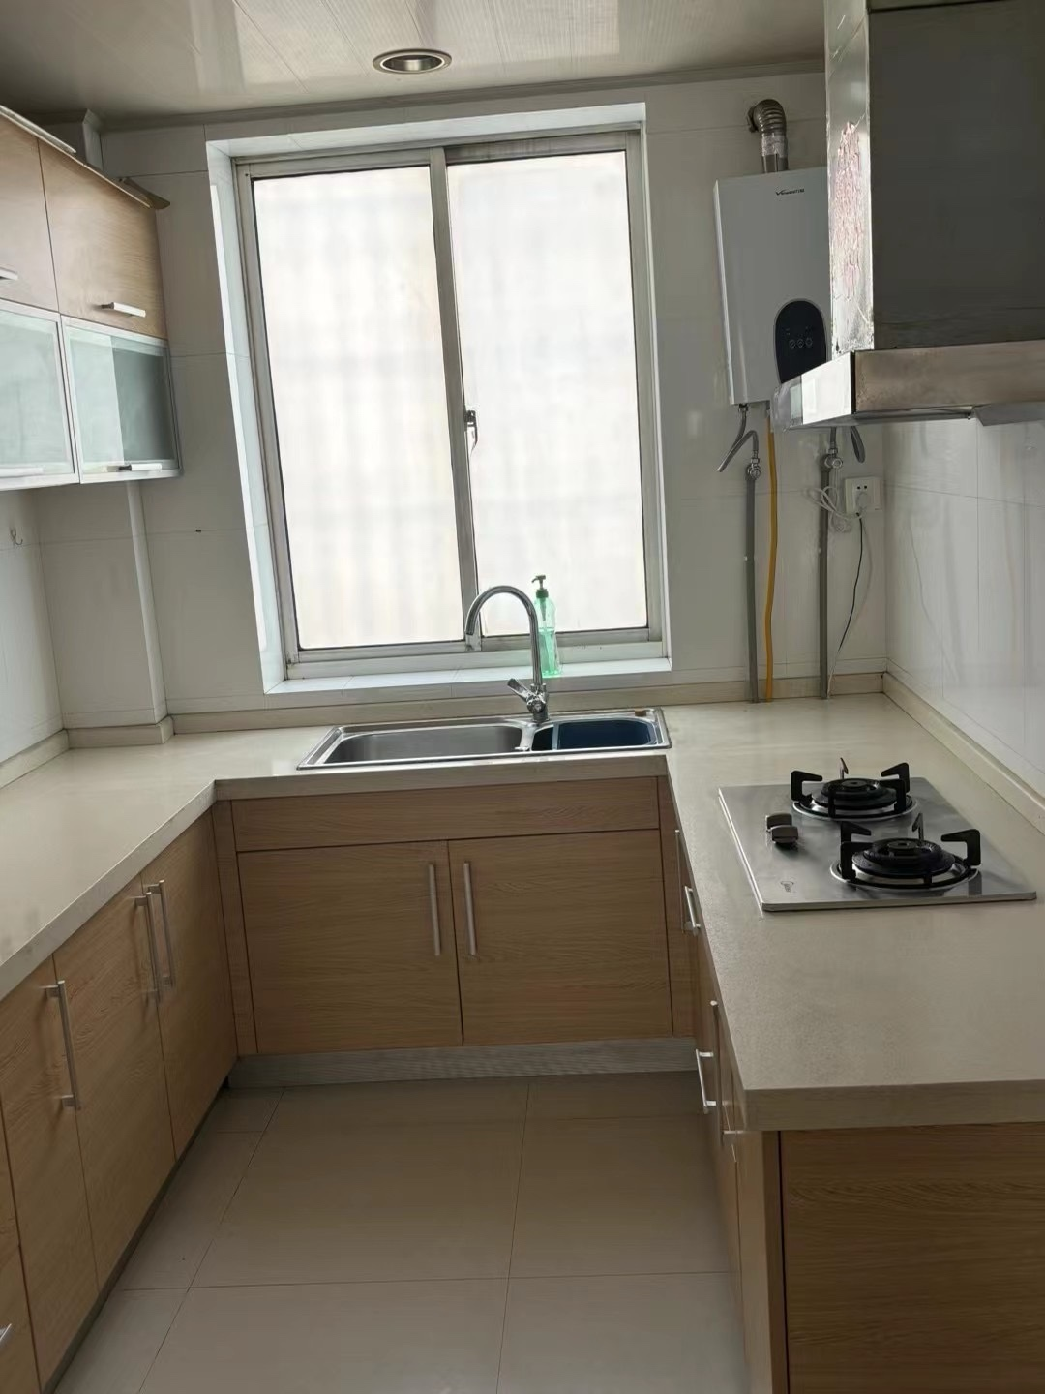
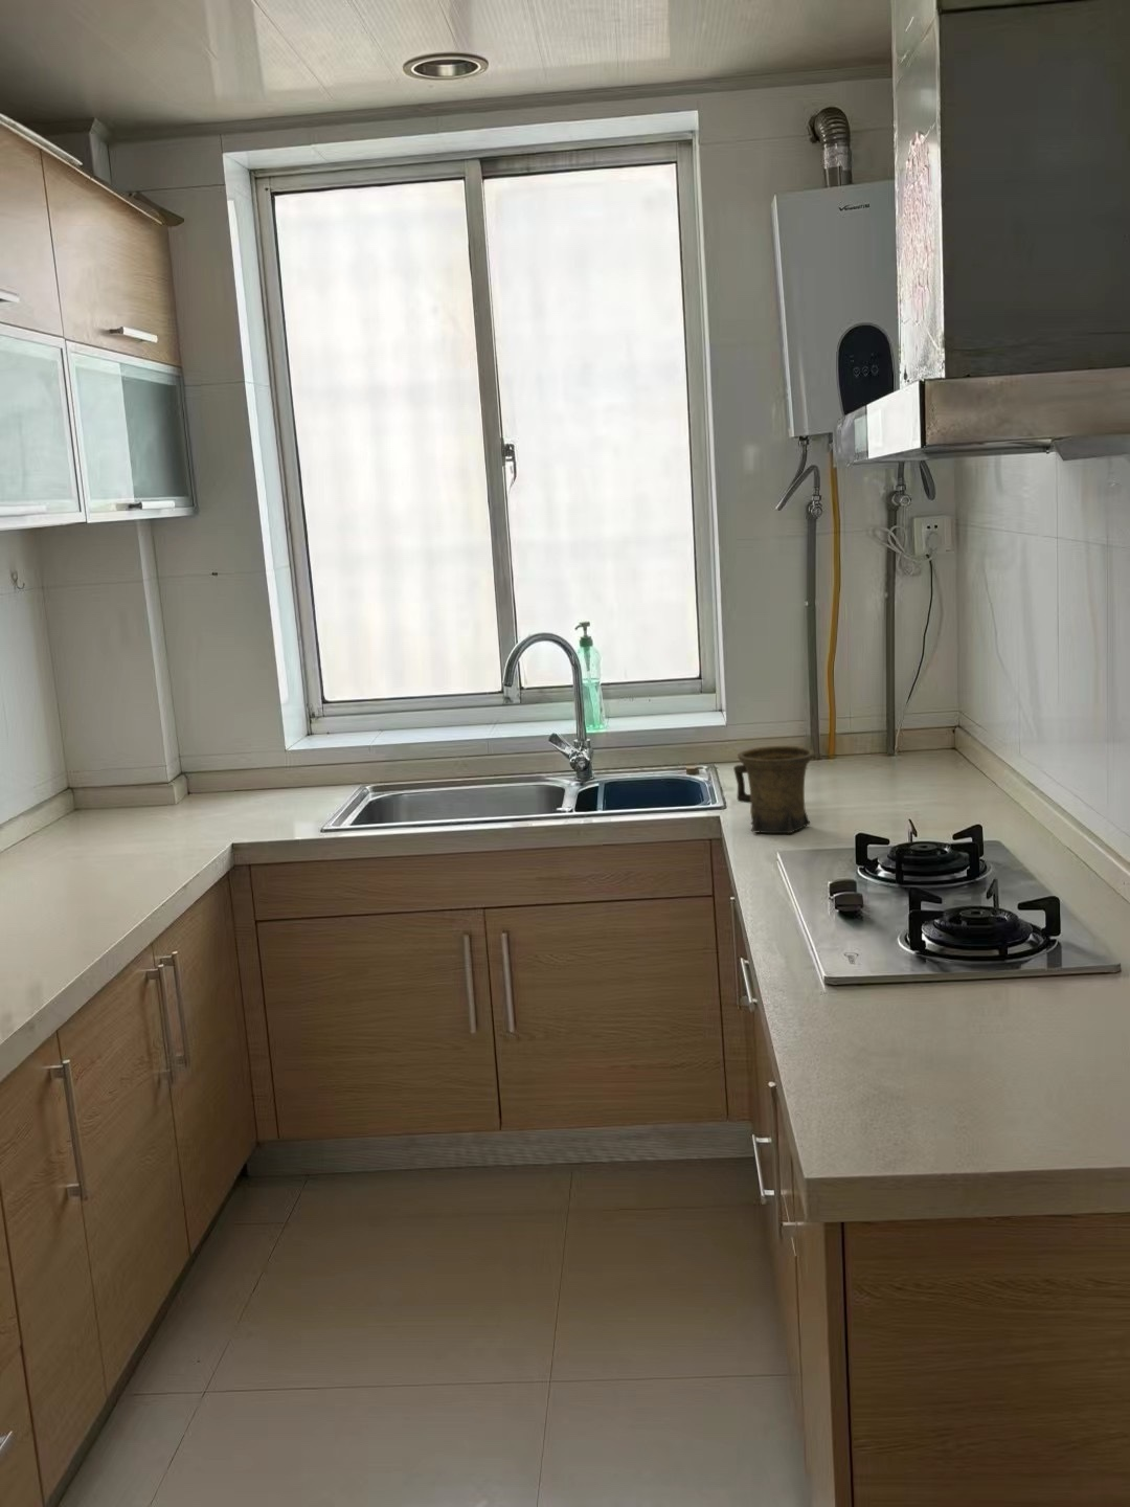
+ mug [732,745,815,834]
